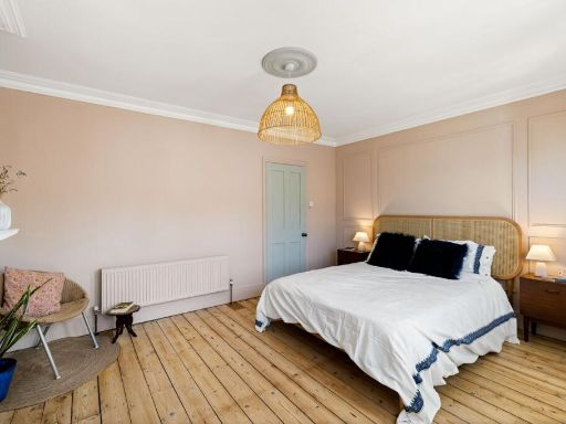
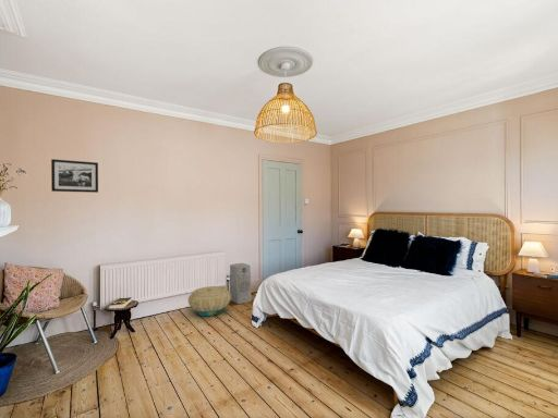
+ basket [187,285,231,317]
+ picture frame [50,158,99,194]
+ air purifier [229,262,253,305]
